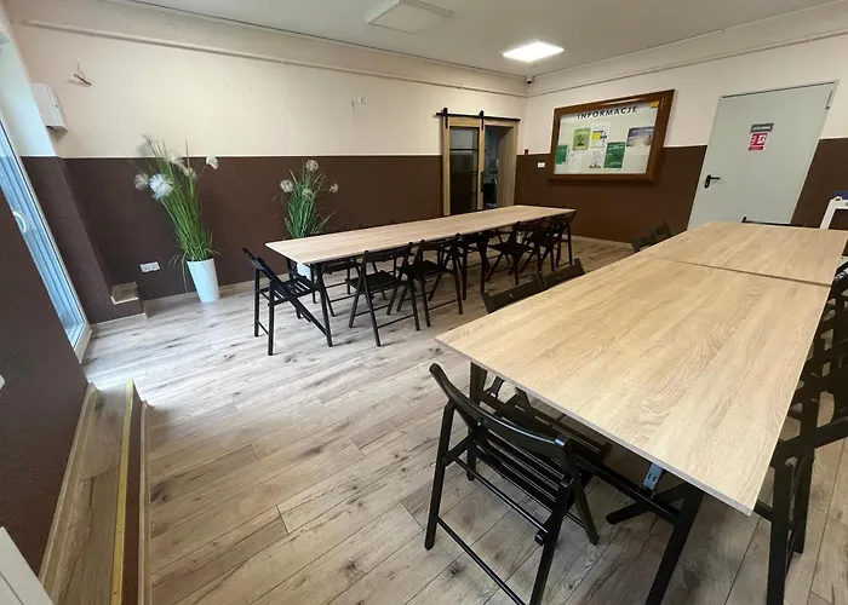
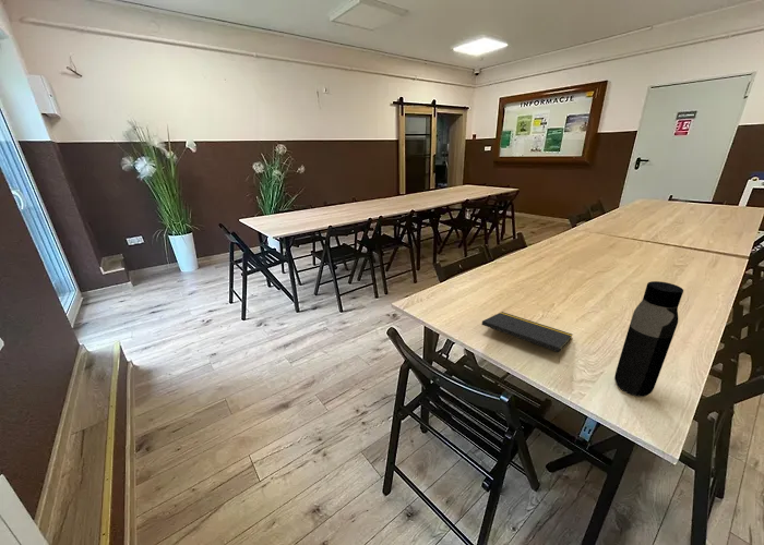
+ notepad [480,311,573,364]
+ water bottle [613,280,684,398]
